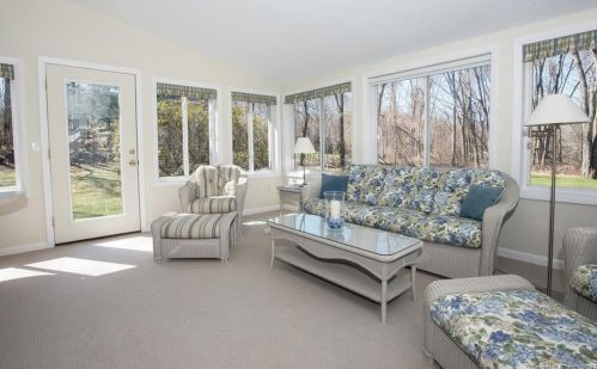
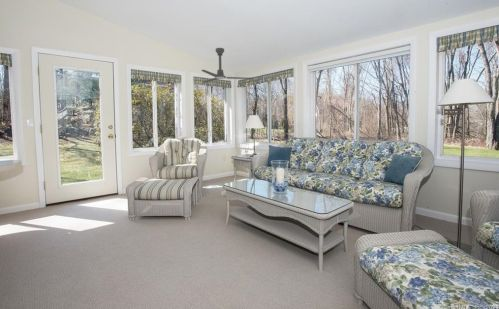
+ ceiling fan [200,47,253,84]
